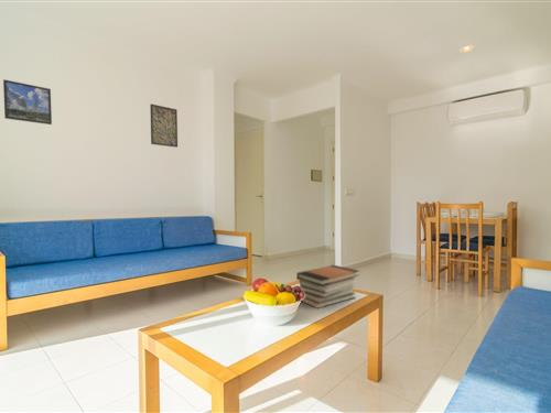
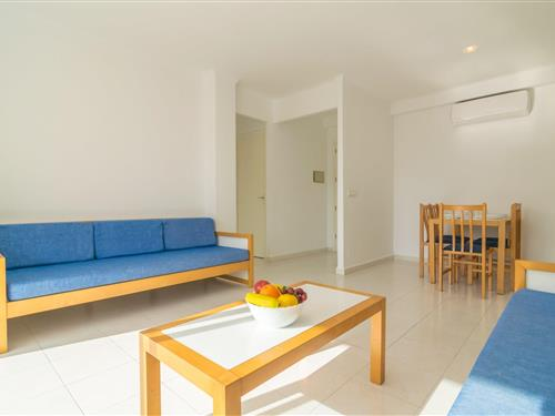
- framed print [149,104,179,149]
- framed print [2,78,53,126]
- book stack [295,263,359,309]
